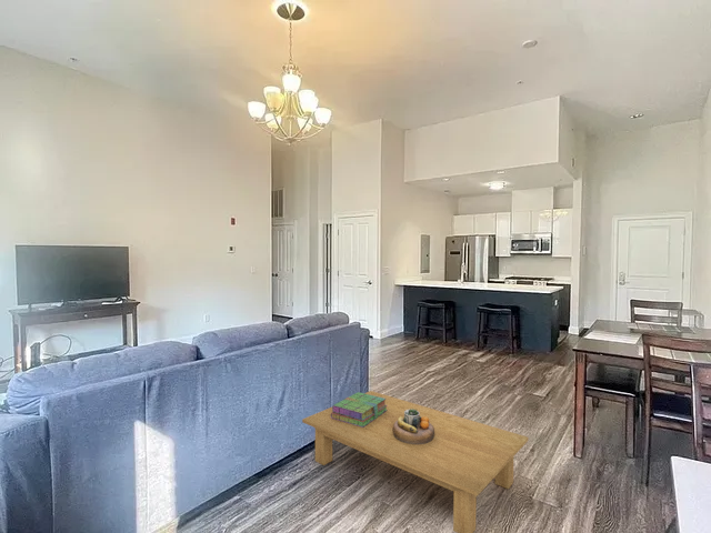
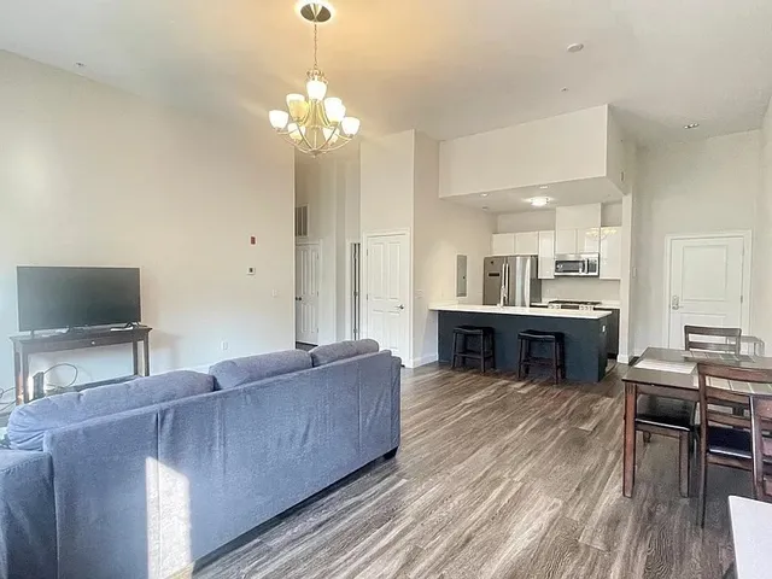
- stack of books [331,391,388,428]
- coffee table [301,390,529,533]
- decorative bowl [392,409,434,444]
